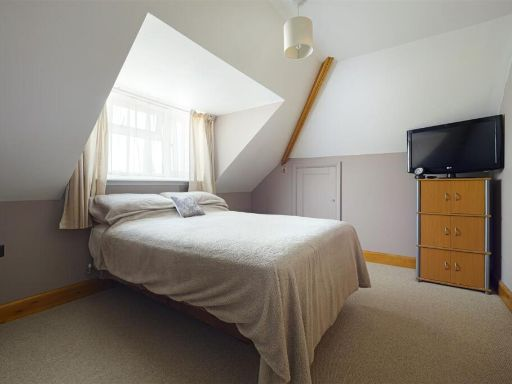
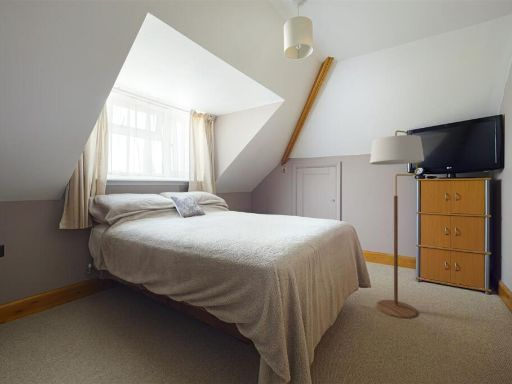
+ floor lamp [369,129,425,319]
